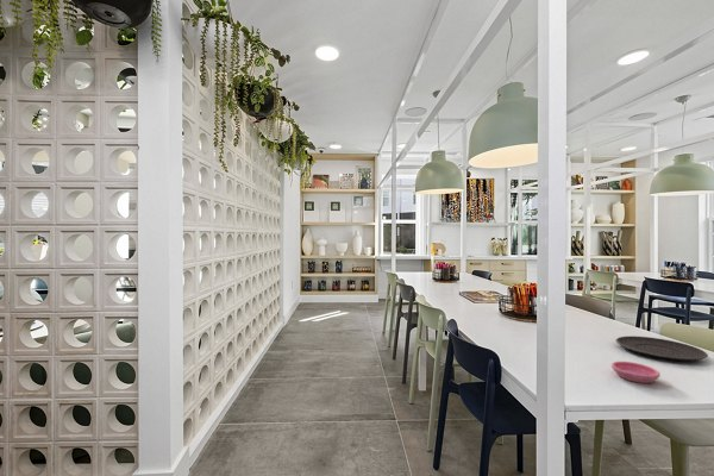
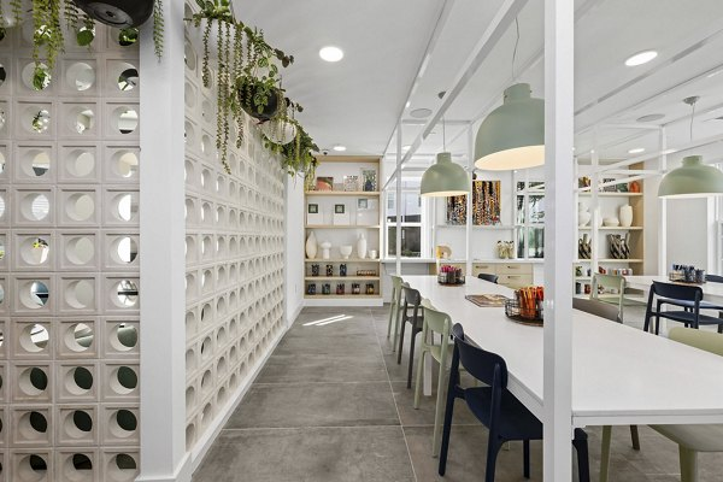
- plate [615,336,709,362]
- saucer [610,361,662,384]
